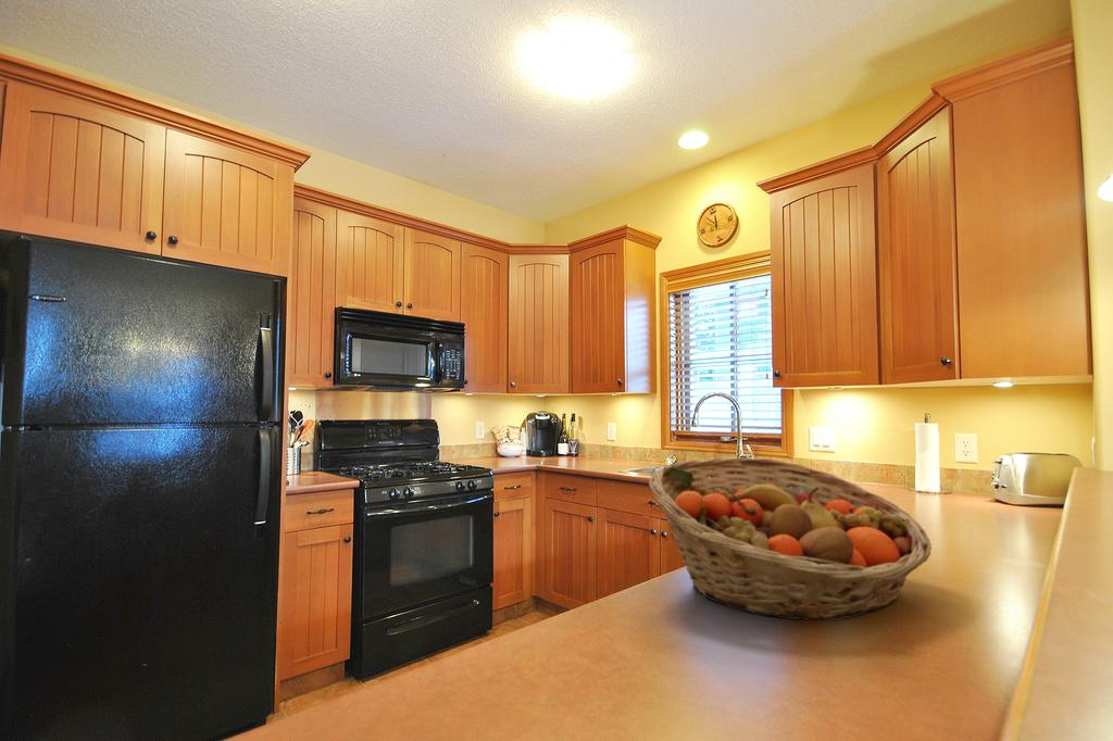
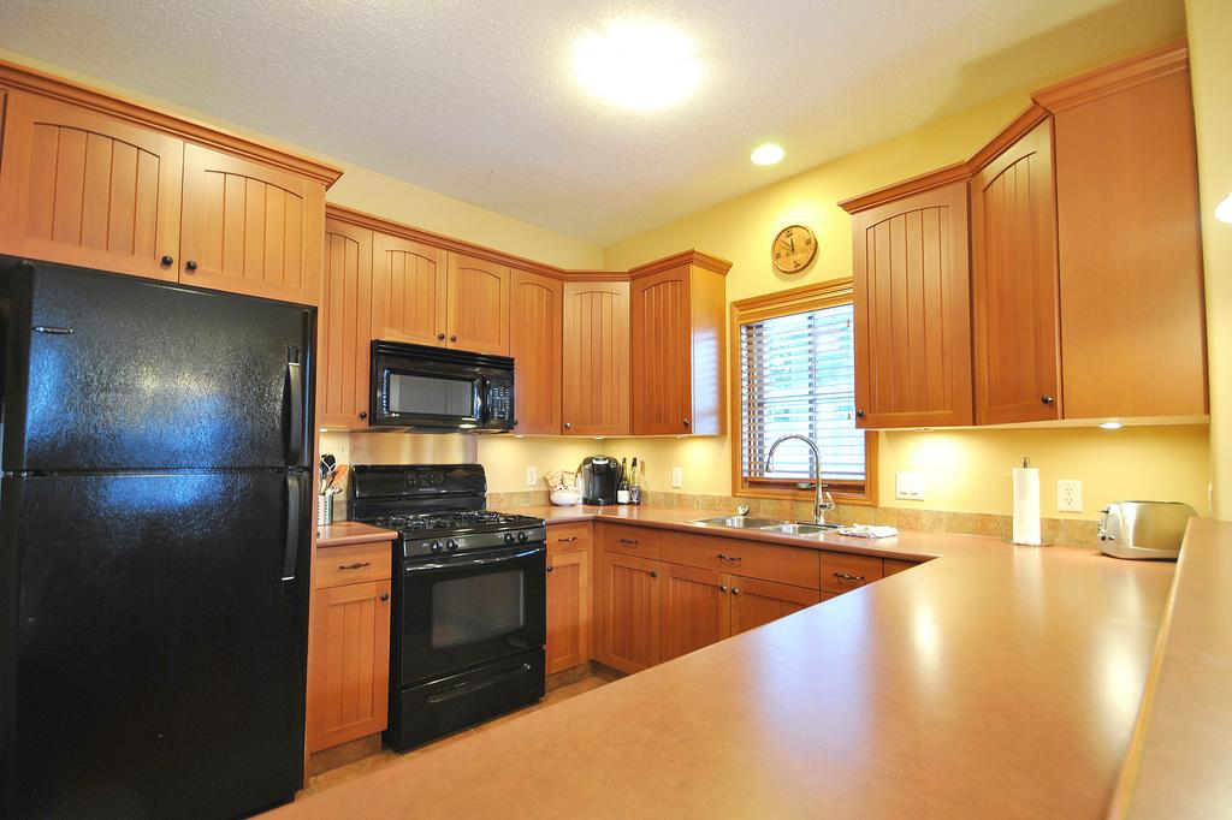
- fruit basket [648,456,933,621]
